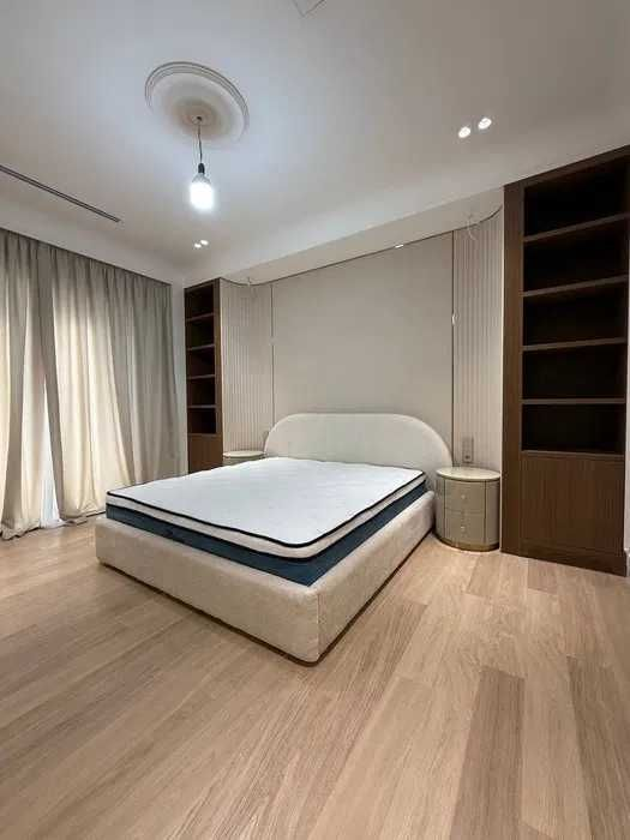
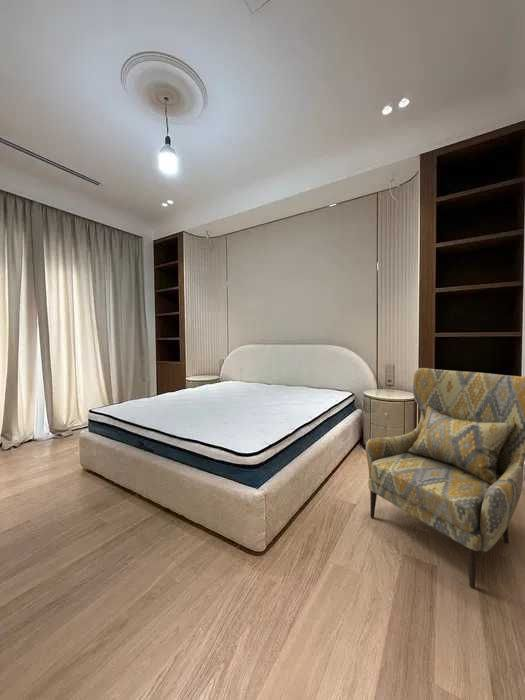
+ armchair [365,367,525,589]
